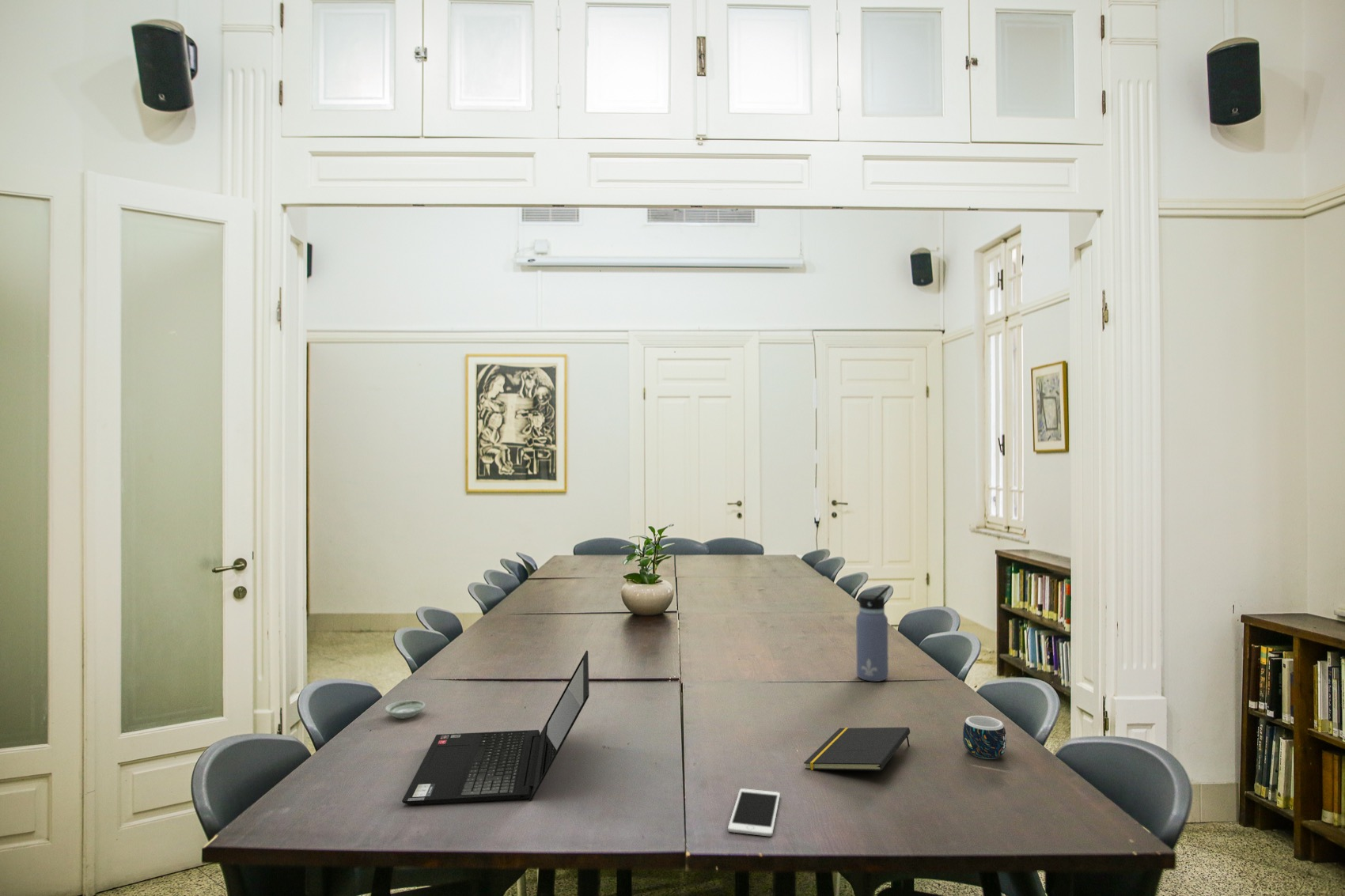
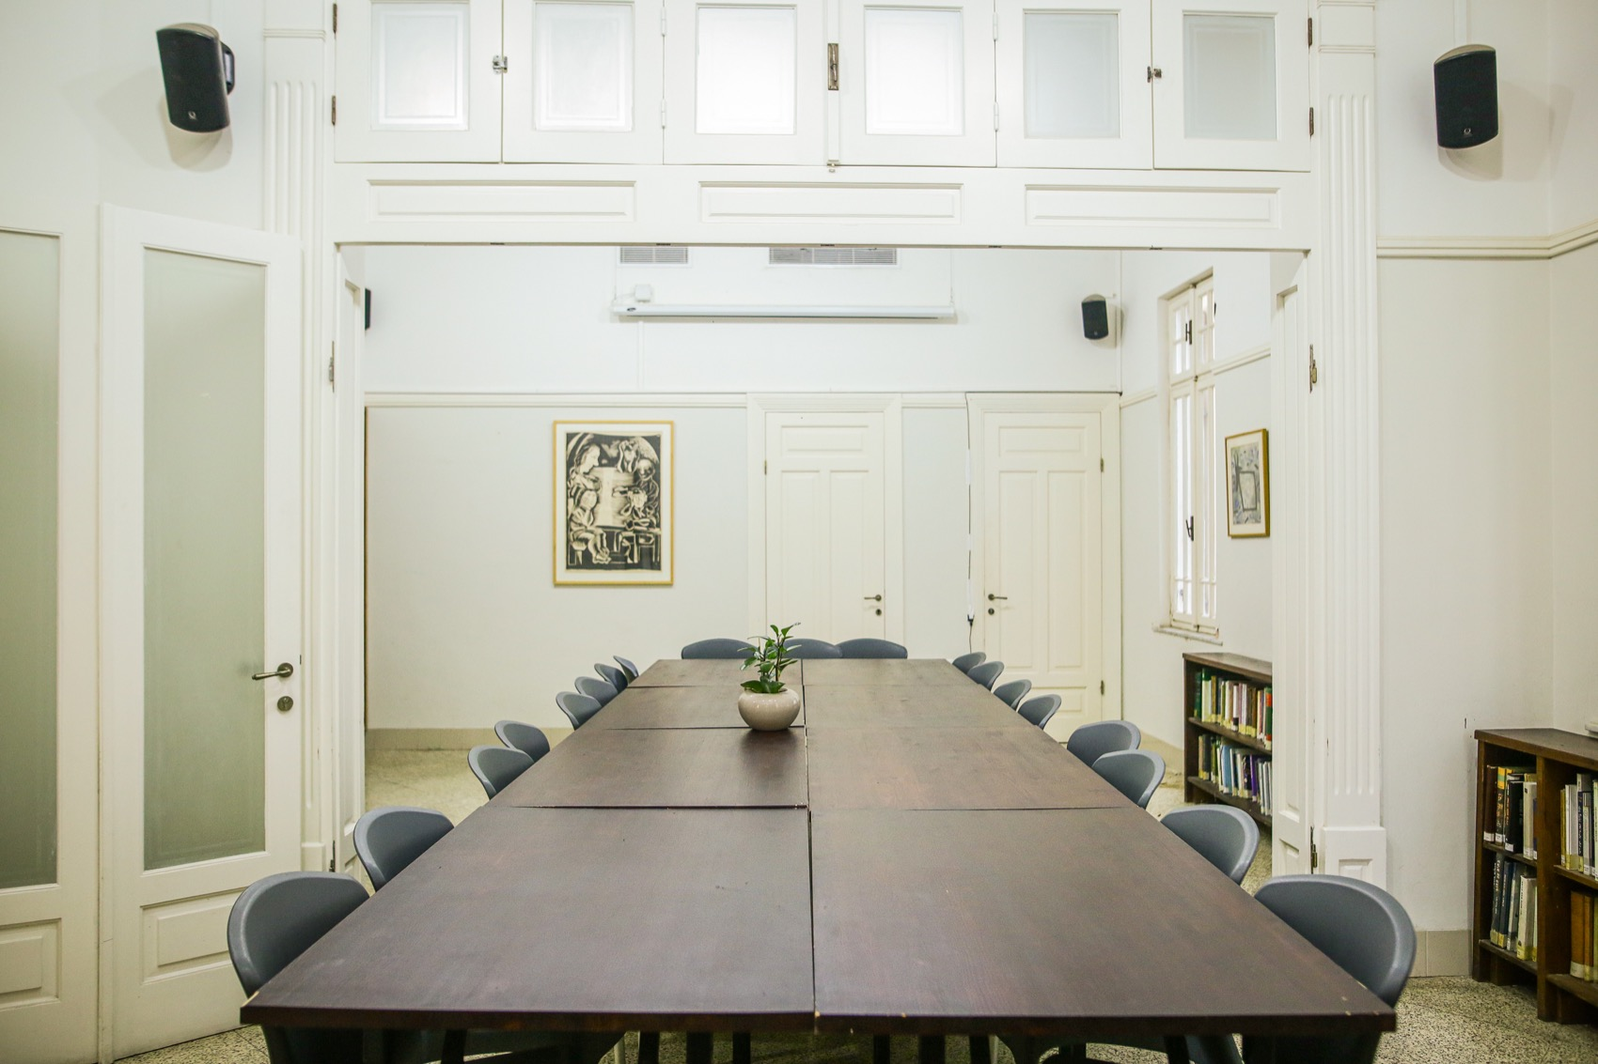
- saucer [385,699,426,720]
- cell phone [727,788,781,837]
- notepad [803,727,911,771]
- laptop computer [401,650,590,806]
- water bottle [855,584,892,682]
- mug [962,715,1007,760]
